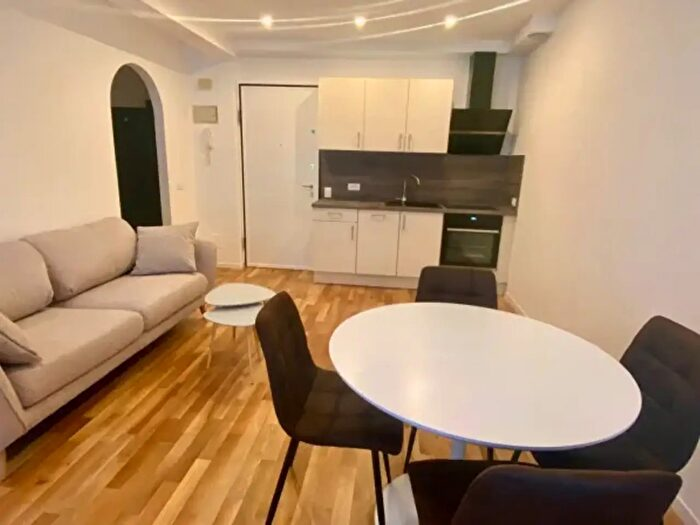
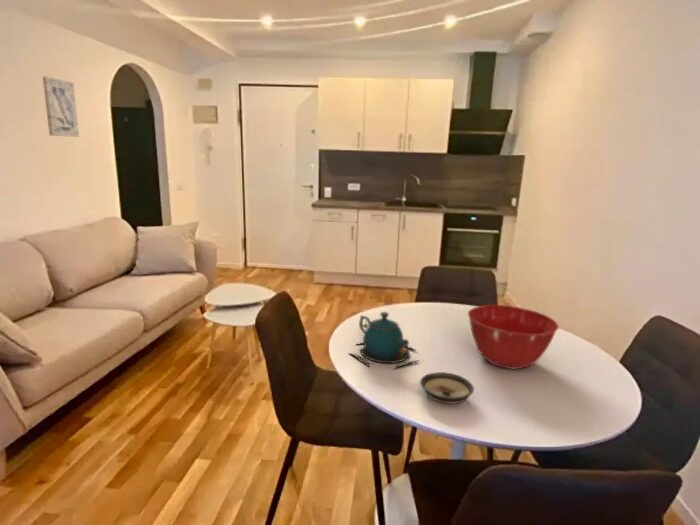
+ teapot [348,311,422,370]
+ wall art [42,75,80,138]
+ saucer [419,371,475,405]
+ mixing bowl [467,304,560,370]
